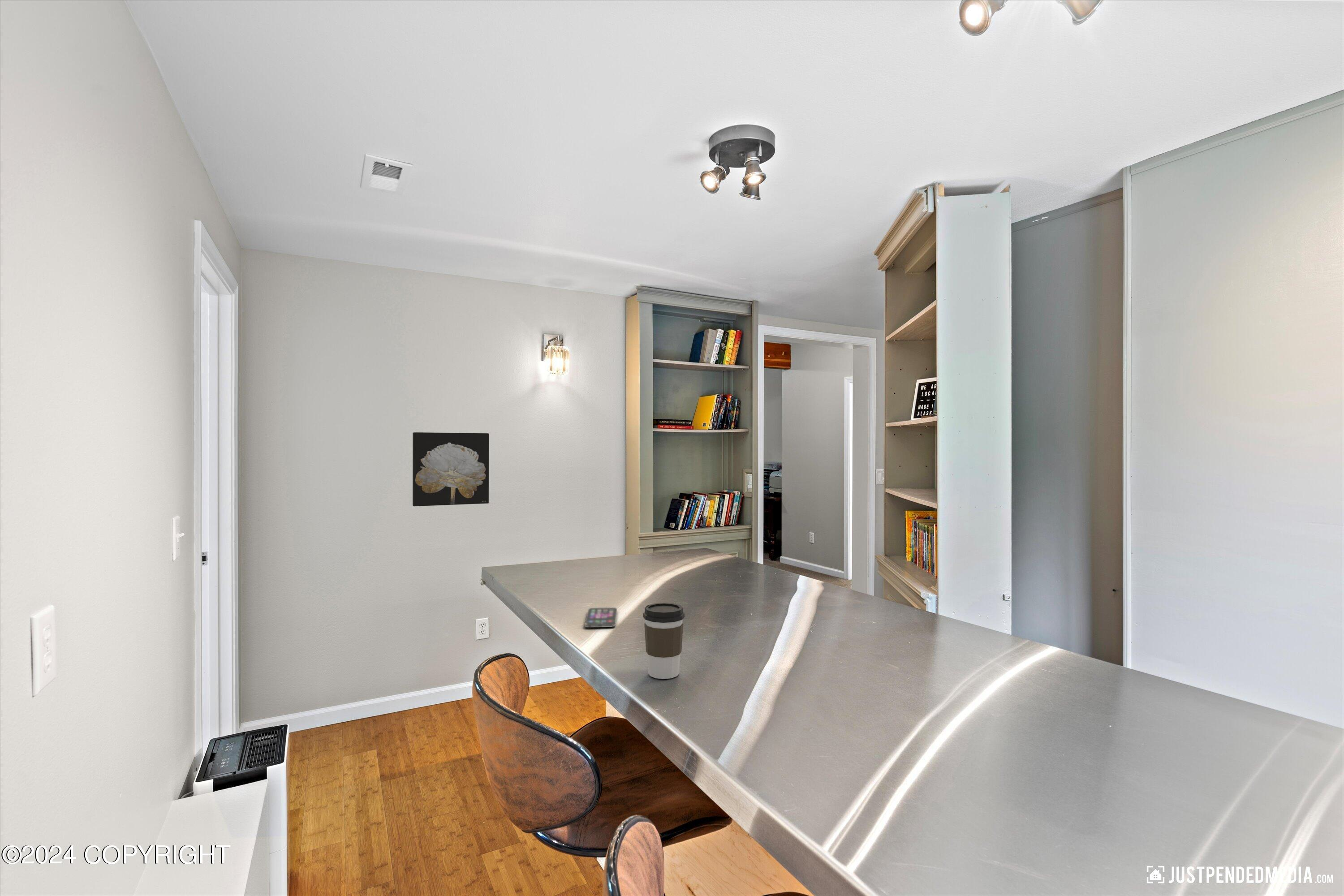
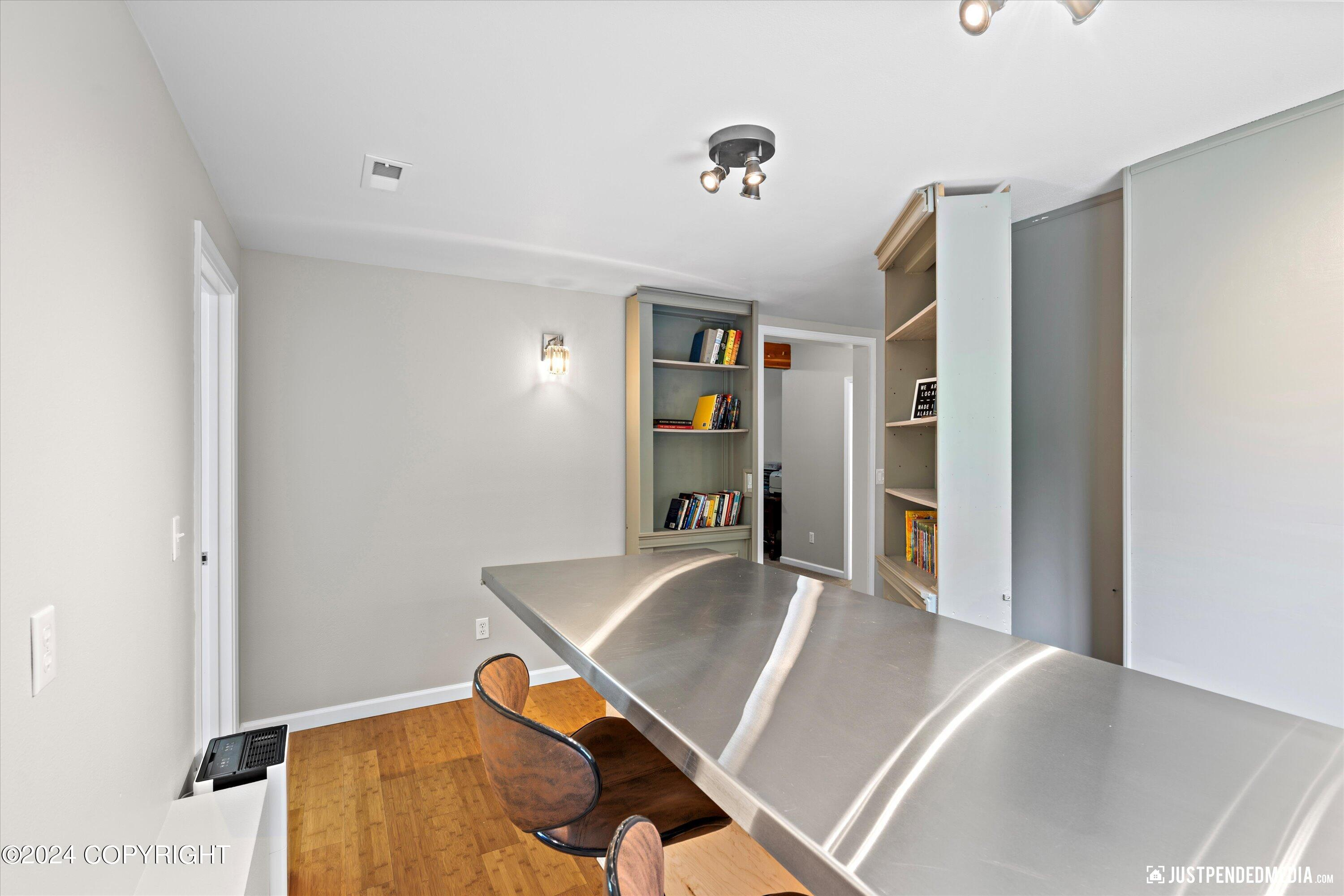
- coffee cup [642,603,685,680]
- smartphone [584,607,618,628]
- wall art [412,432,489,507]
